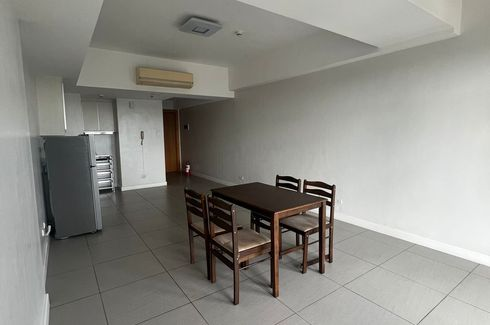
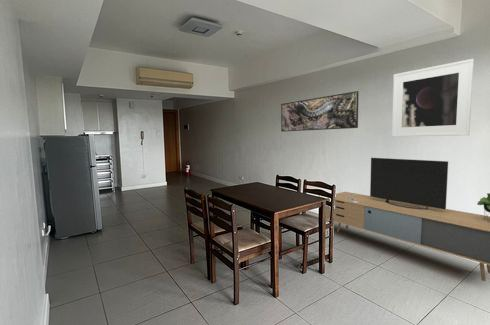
+ media console [325,157,490,282]
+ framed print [391,58,475,138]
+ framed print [280,90,360,133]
